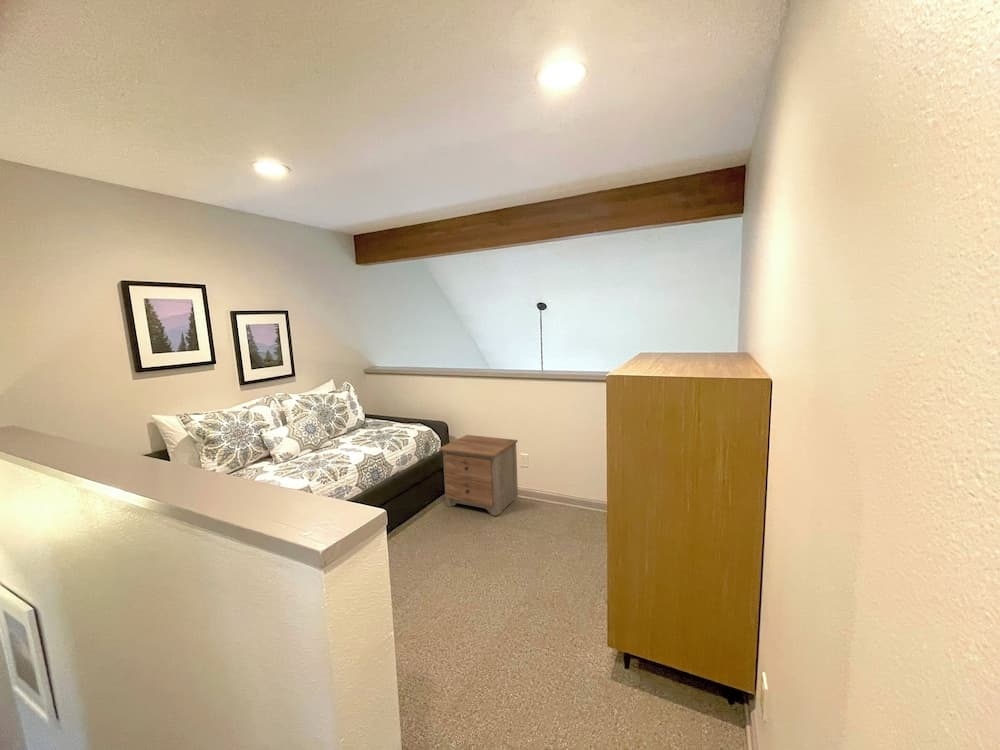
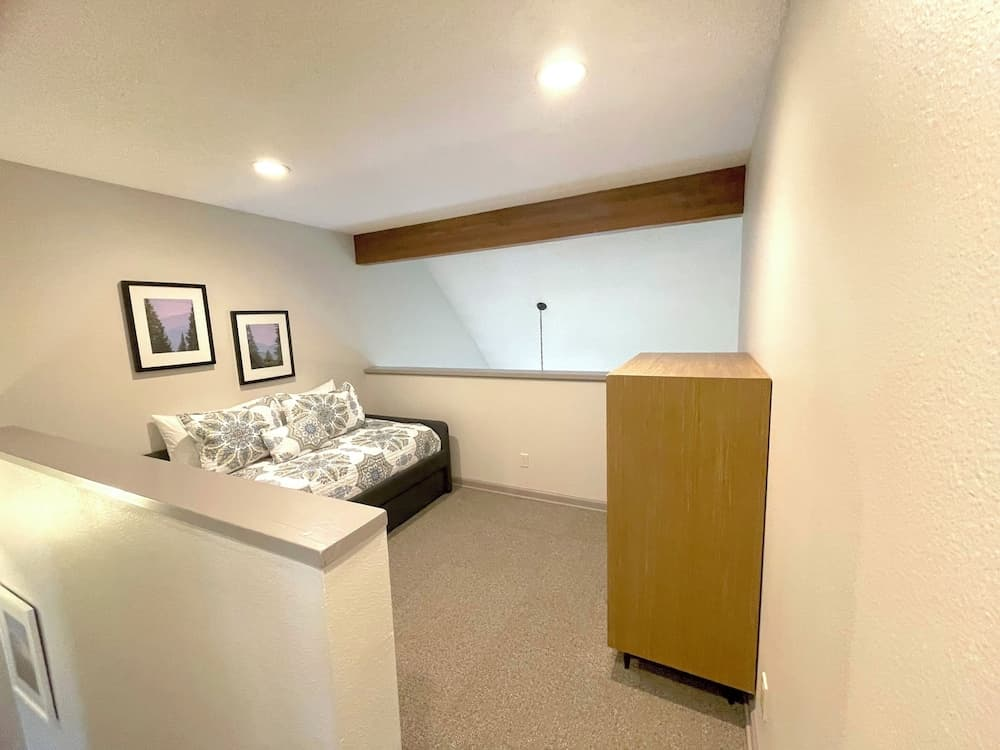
- nightstand [438,434,519,517]
